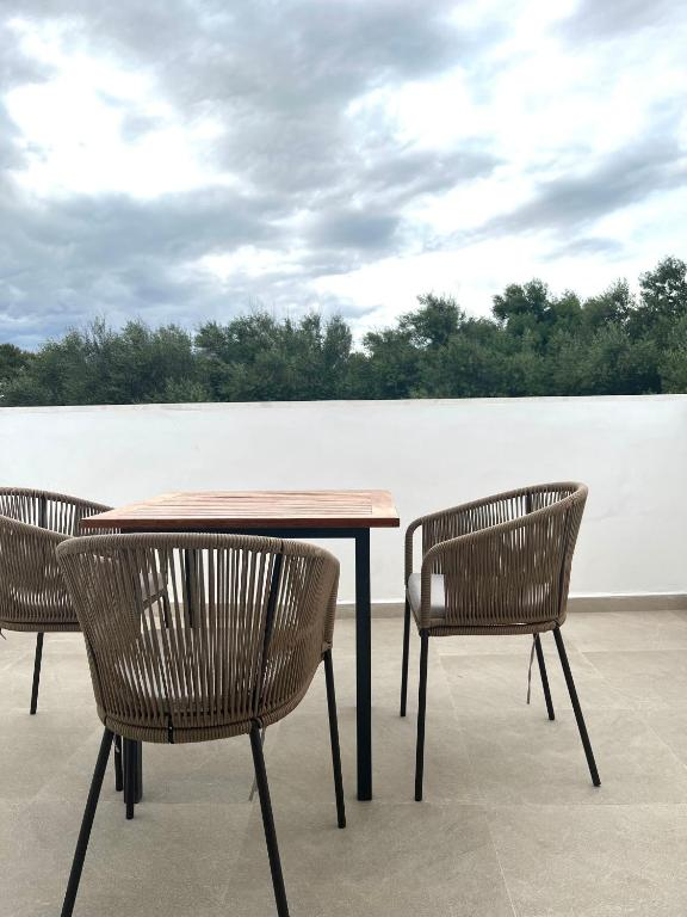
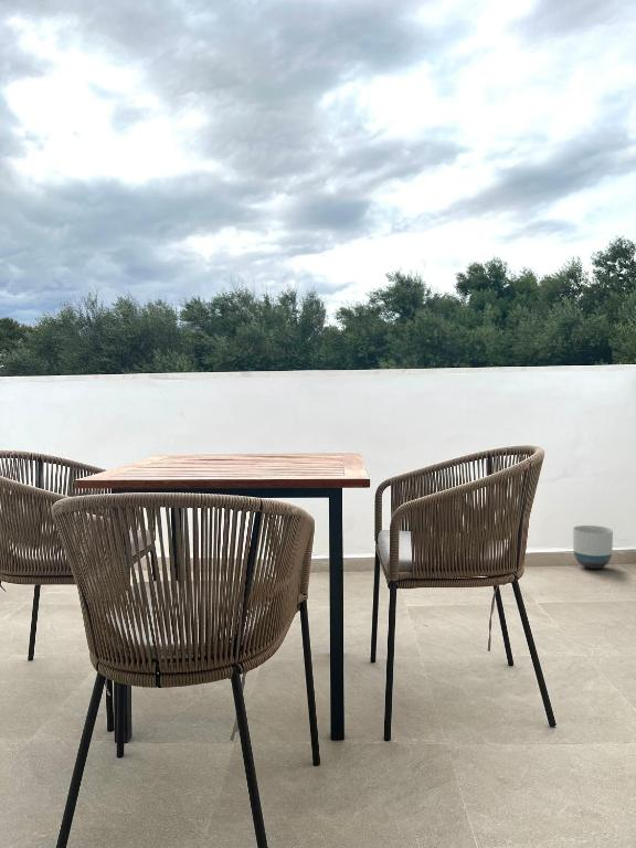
+ planter [572,524,614,570]
